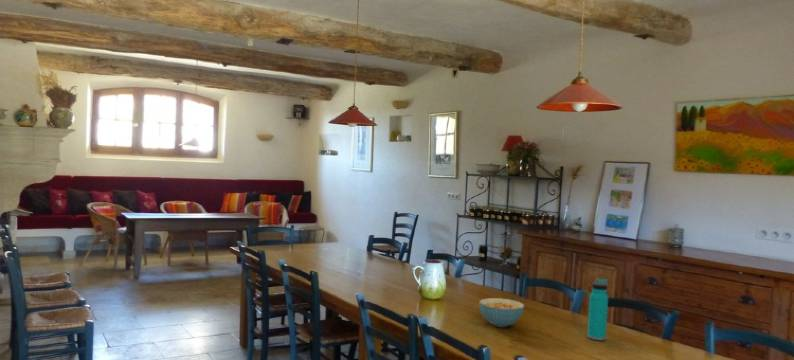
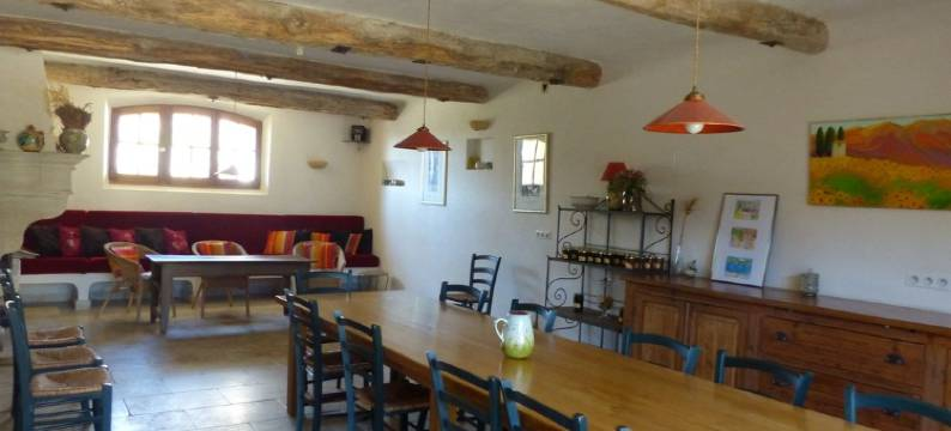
- cereal bowl [478,297,525,328]
- water bottle [586,277,609,341]
